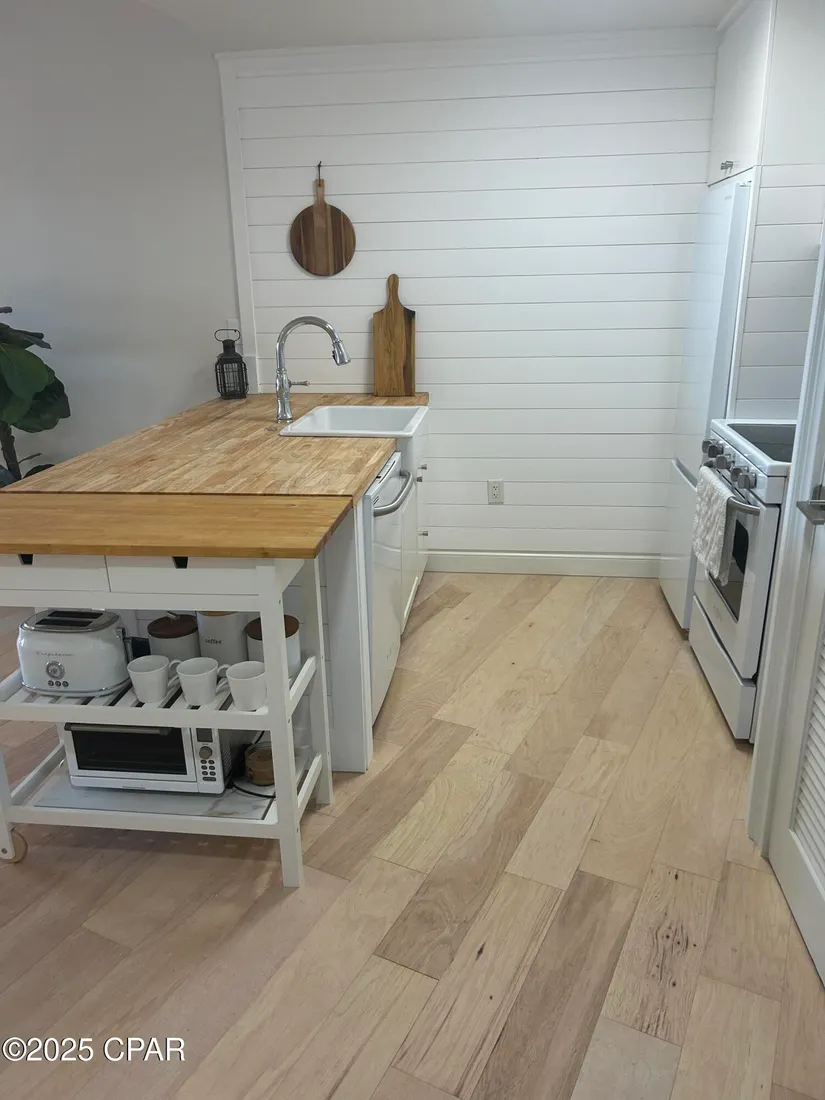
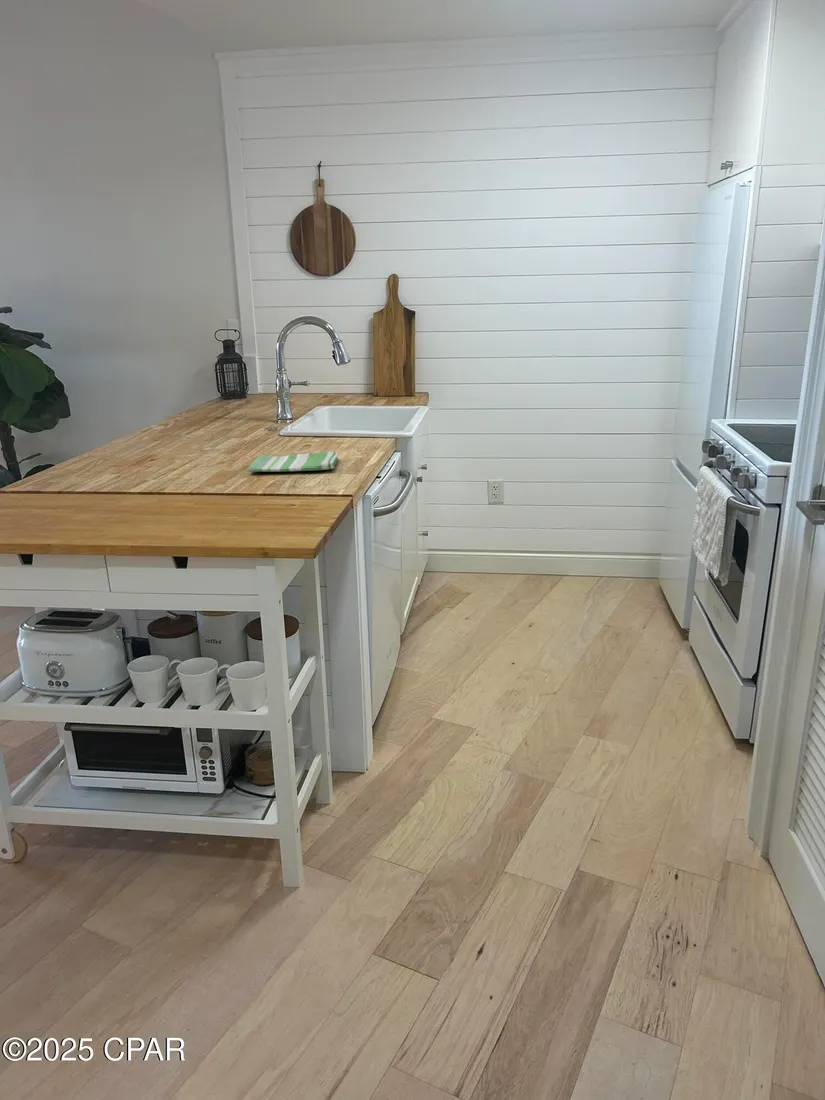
+ dish towel [248,451,339,473]
